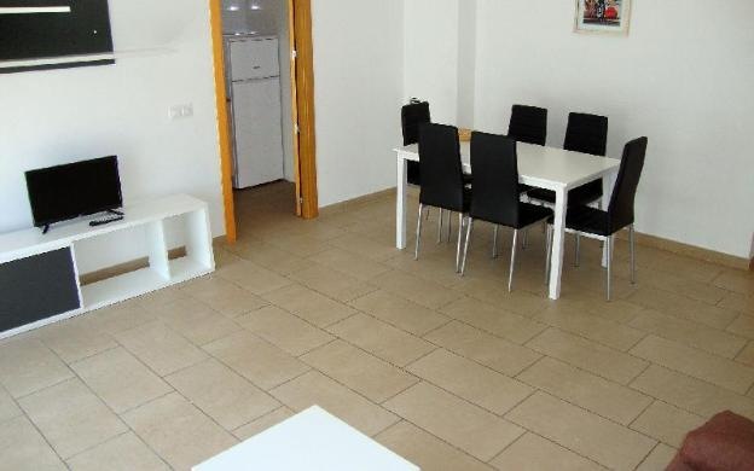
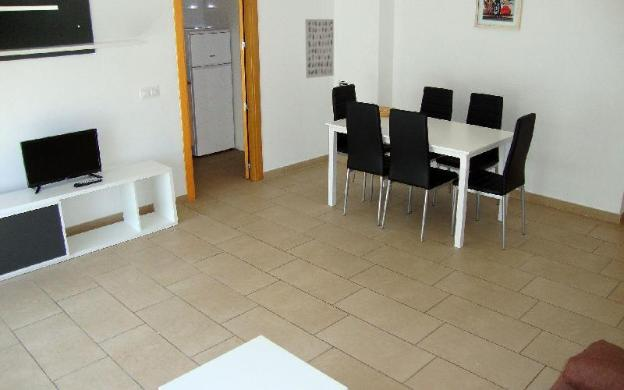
+ wall art [304,18,335,79]
